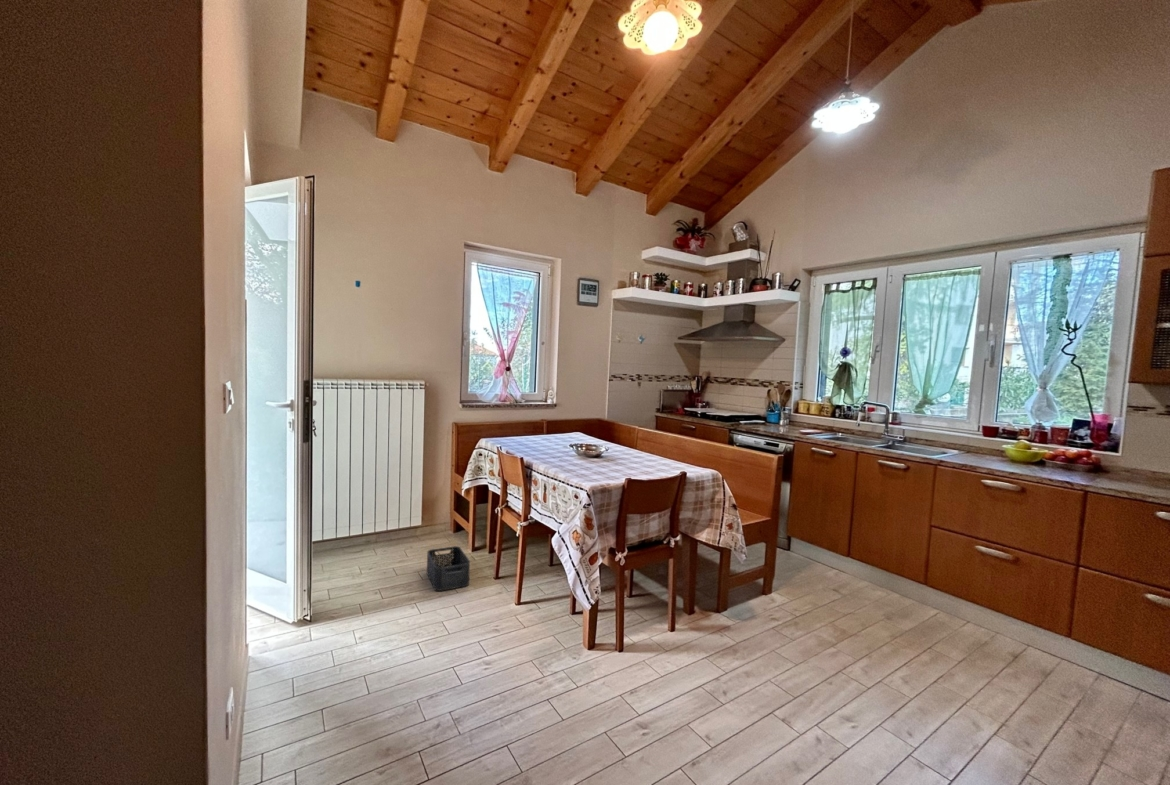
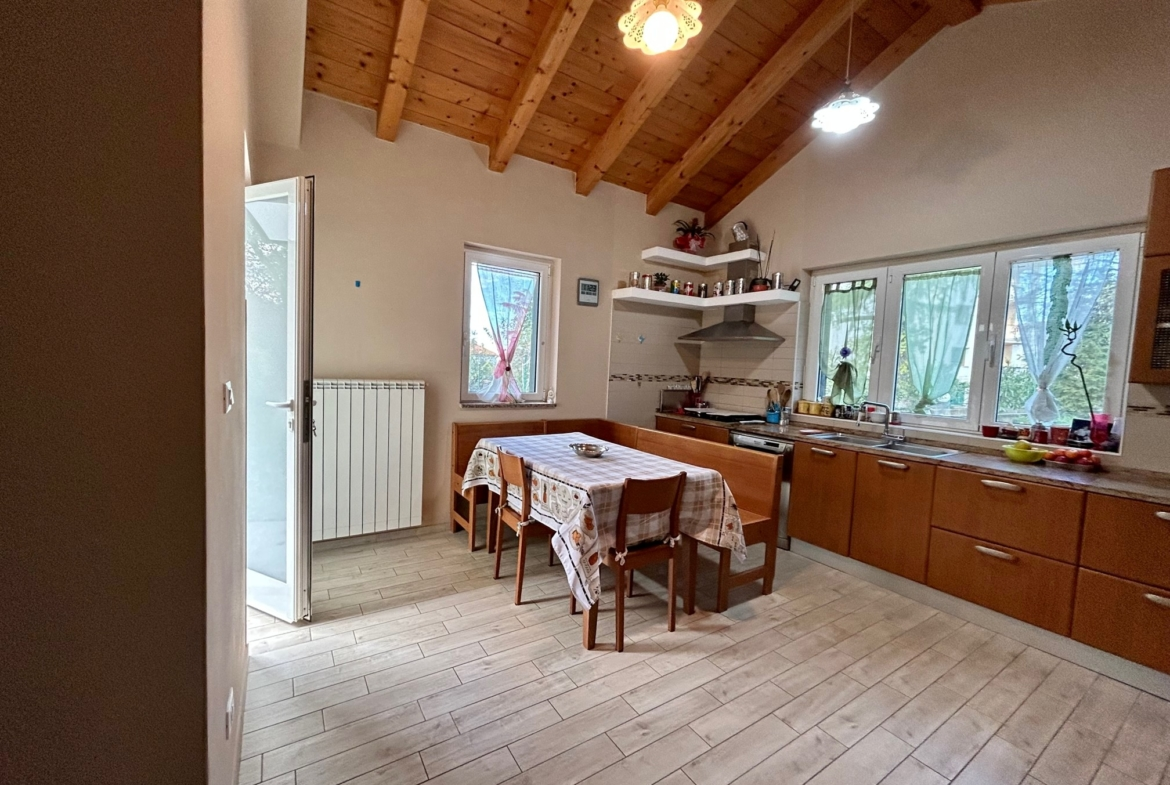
- storage bin [426,545,471,592]
